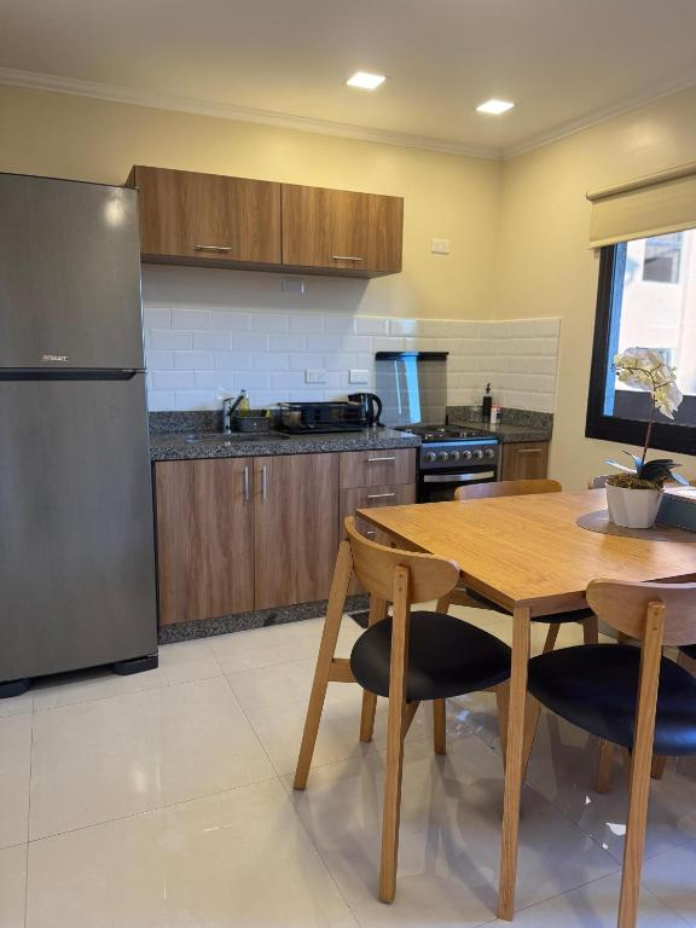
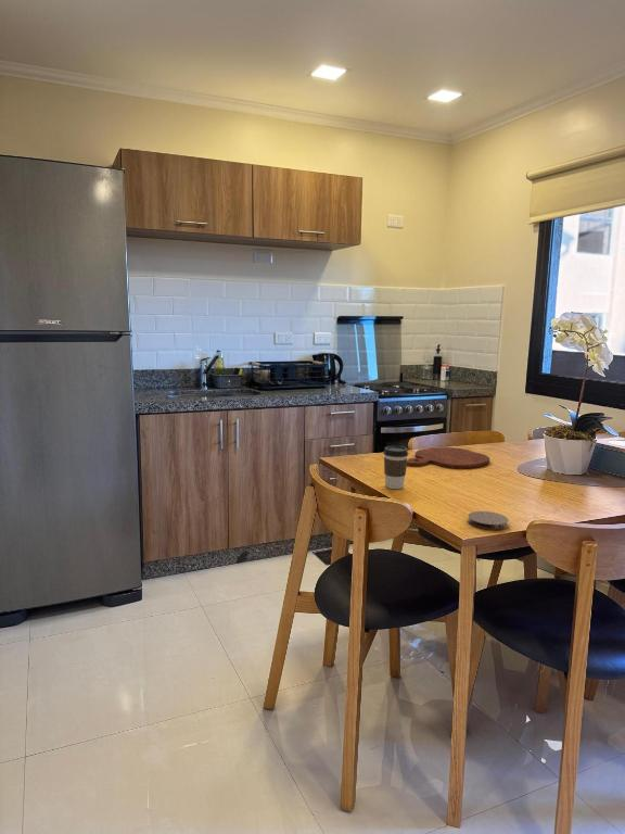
+ coffee cup [383,445,409,490]
+ coaster [467,510,509,531]
+ cutting board [407,446,490,469]
